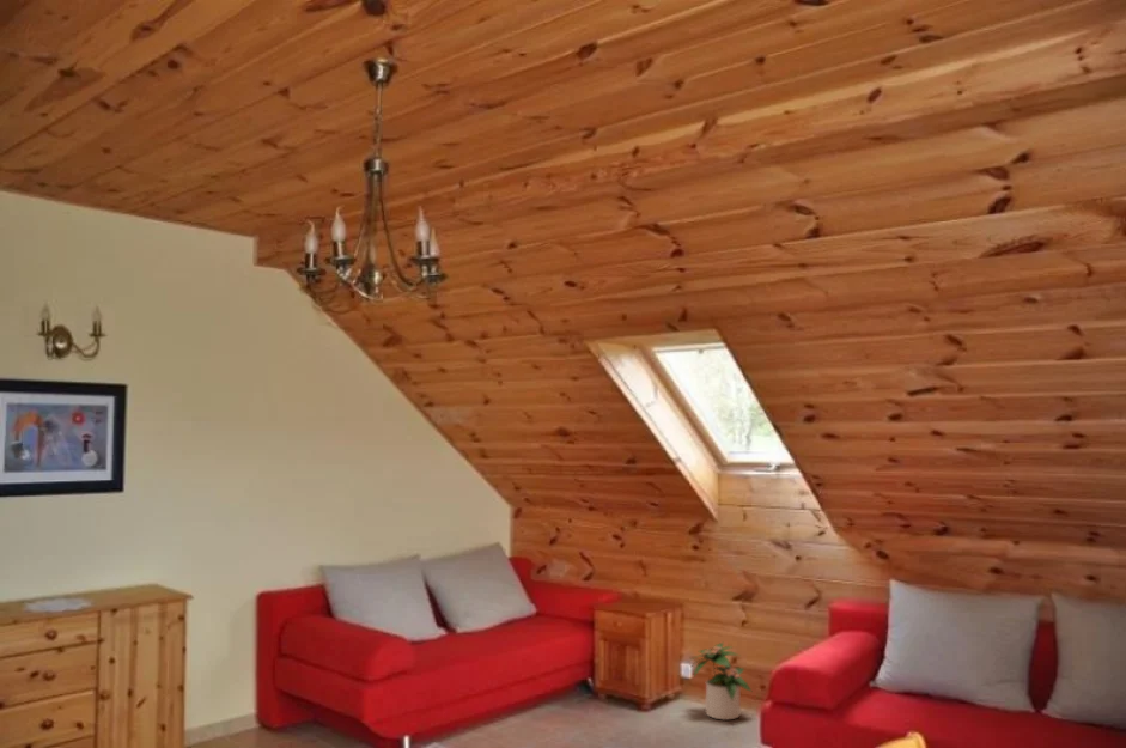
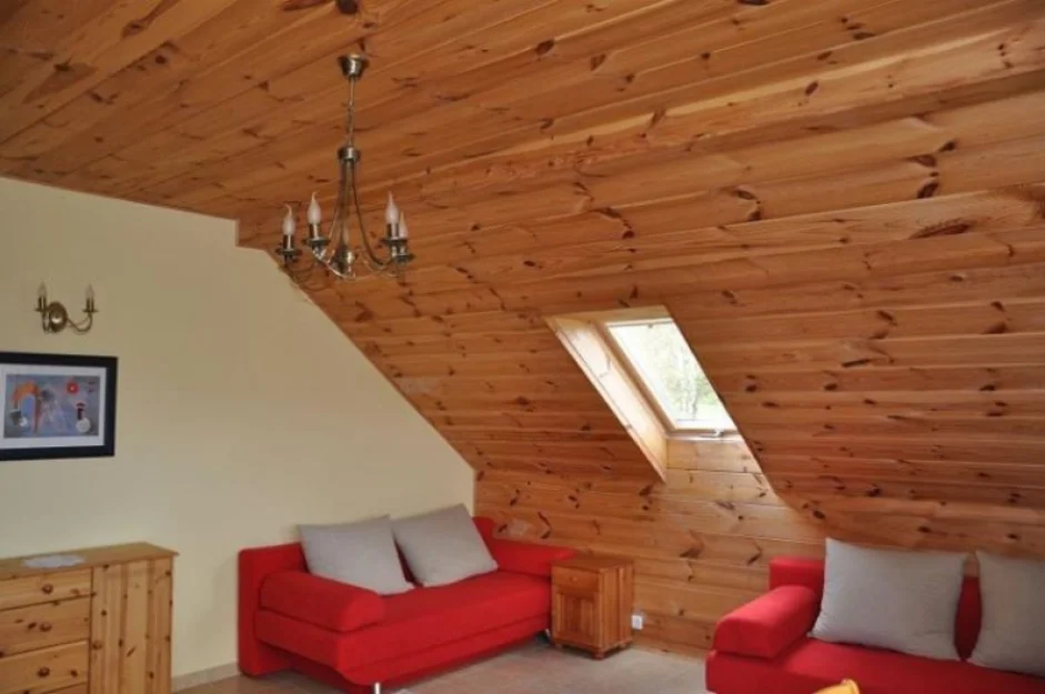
- potted plant [690,641,753,722]
